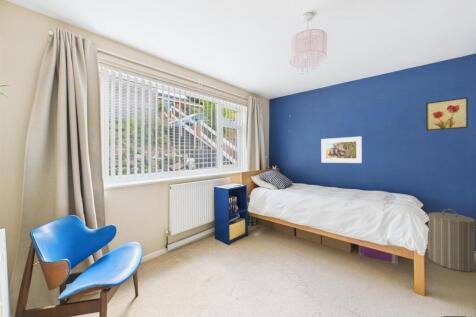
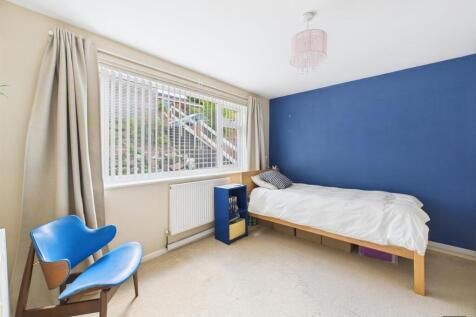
- wall art [425,97,469,131]
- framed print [320,136,363,164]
- laundry hamper [426,208,476,273]
